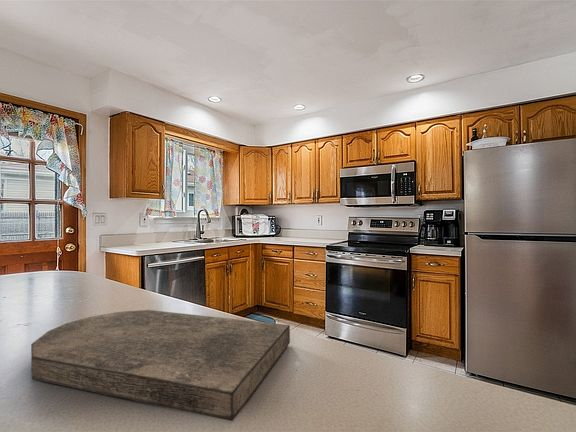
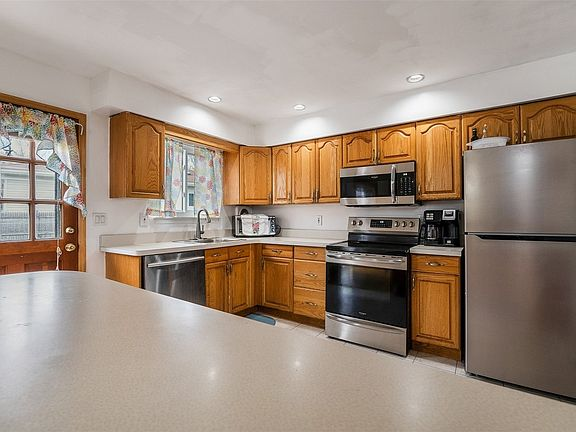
- cutting board [30,309,291,422]
